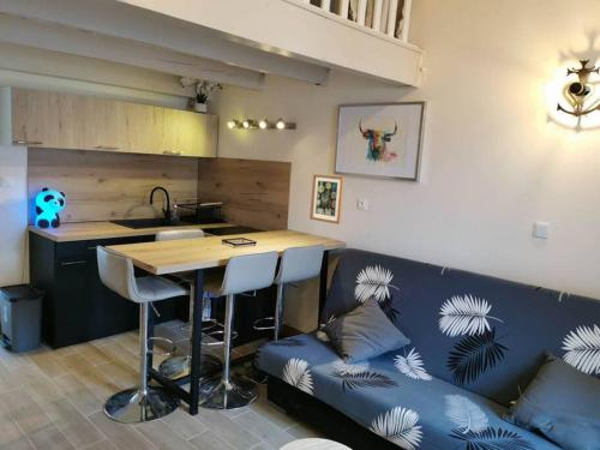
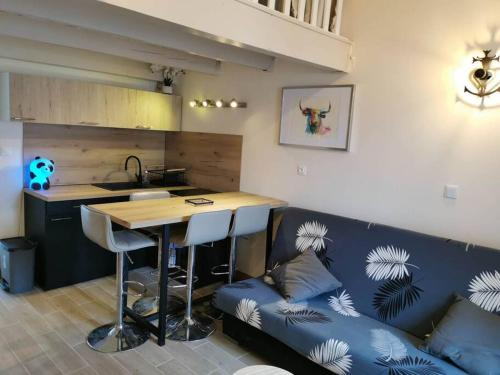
- wall art [308,173,344,226]
